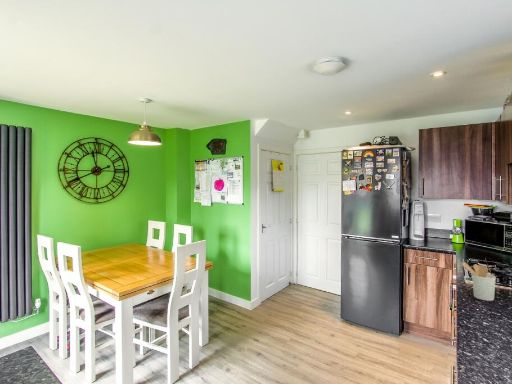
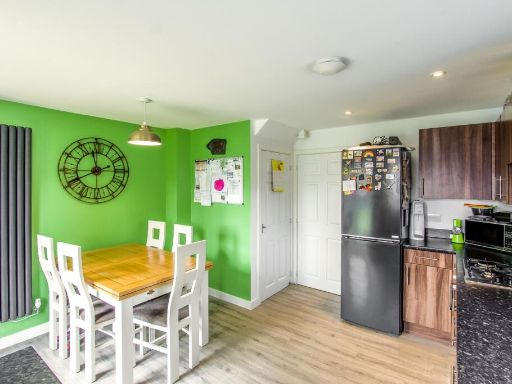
- utensil holder [460,261,497,302]
